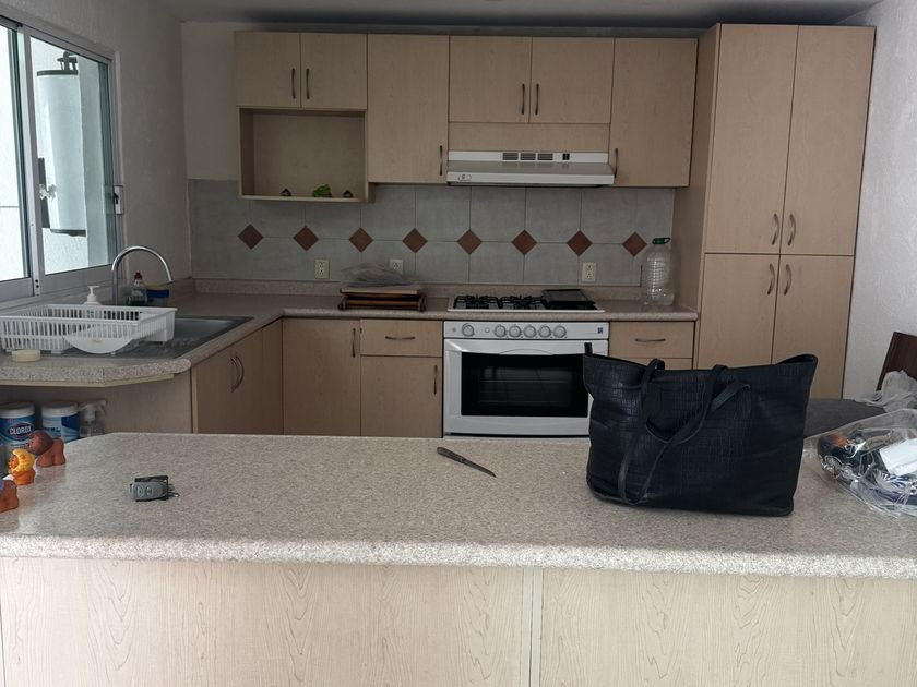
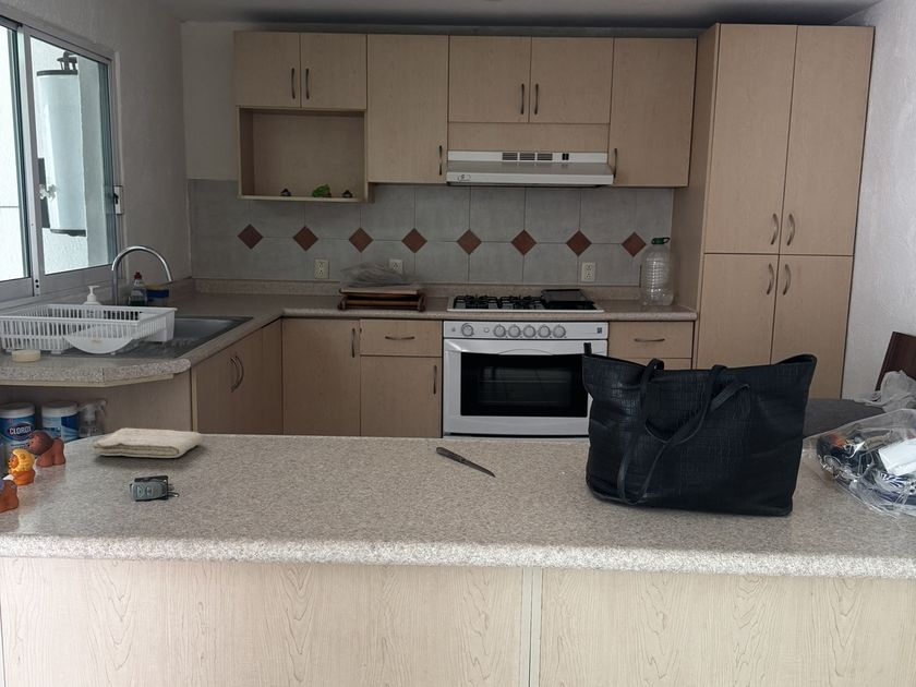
+ washcloth [91,426,204,459]
